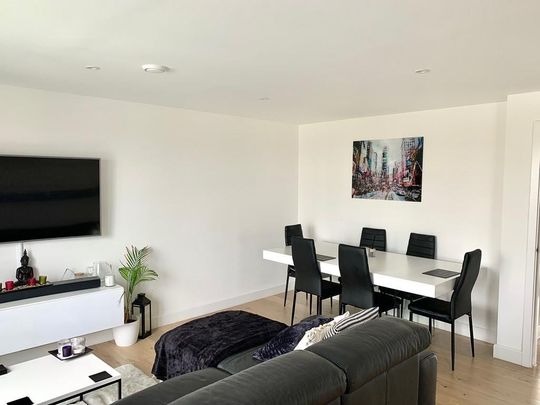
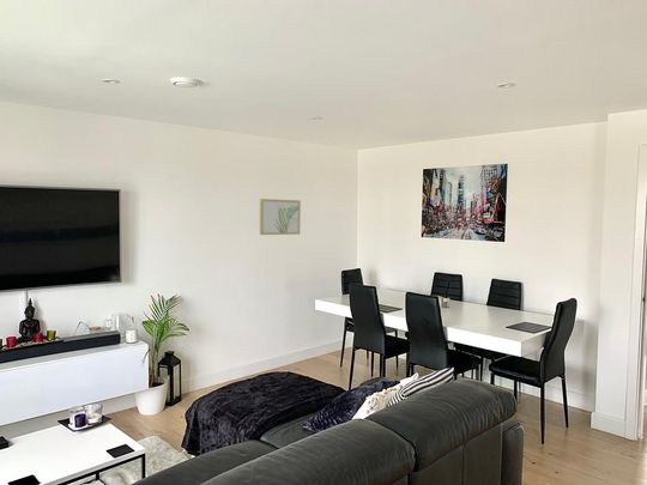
+ wall art [259,198,302,236]
